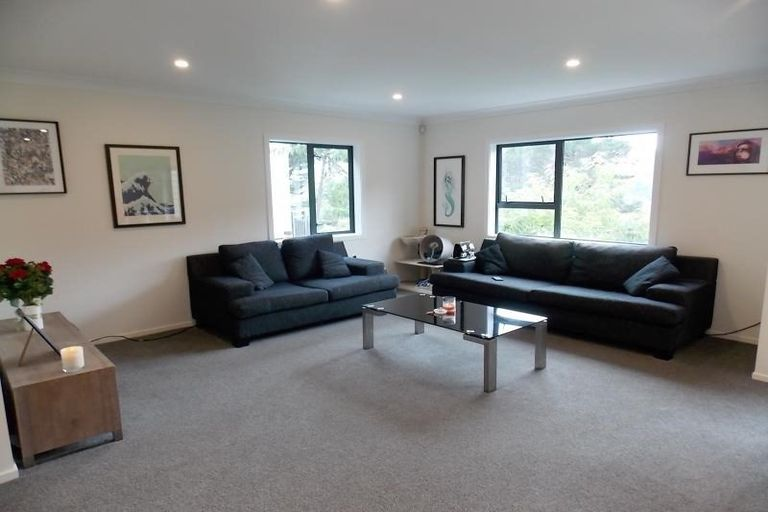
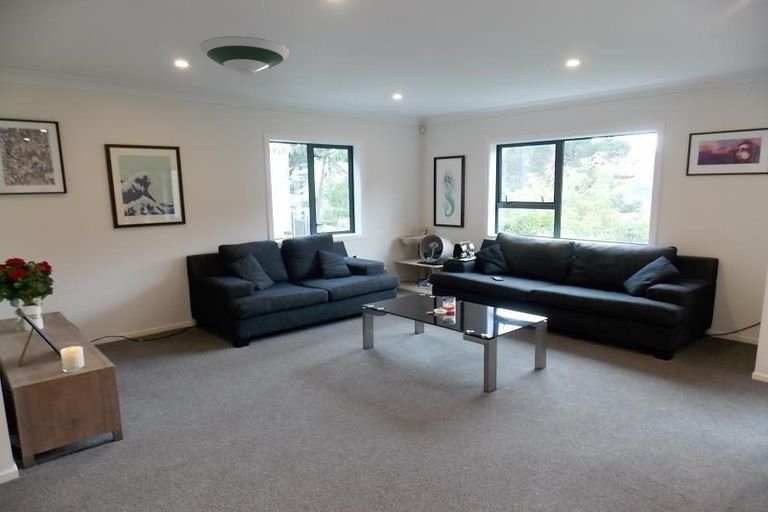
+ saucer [198,35,291,76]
